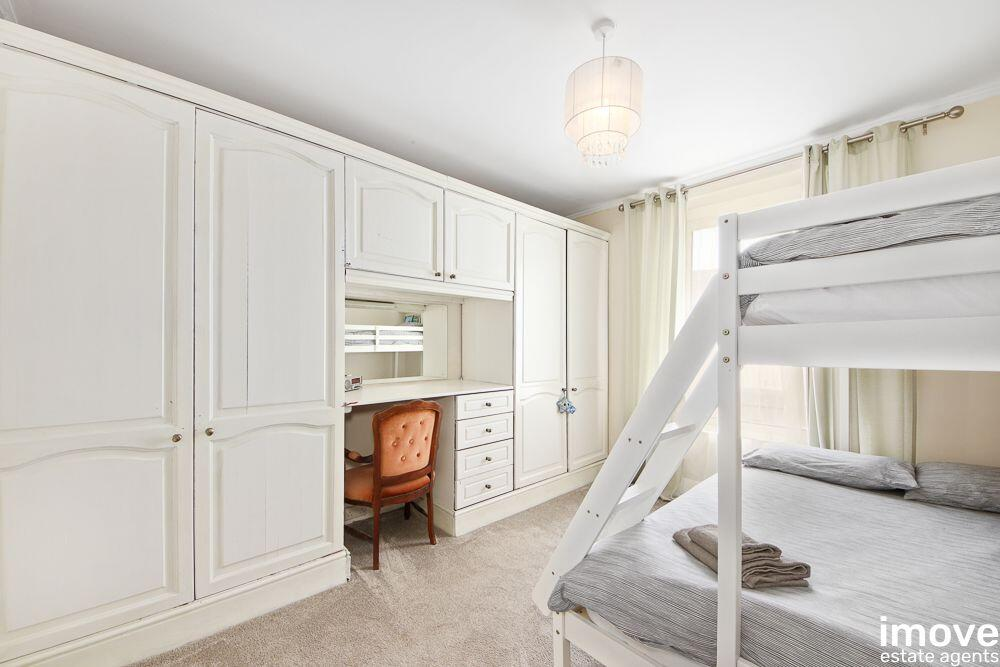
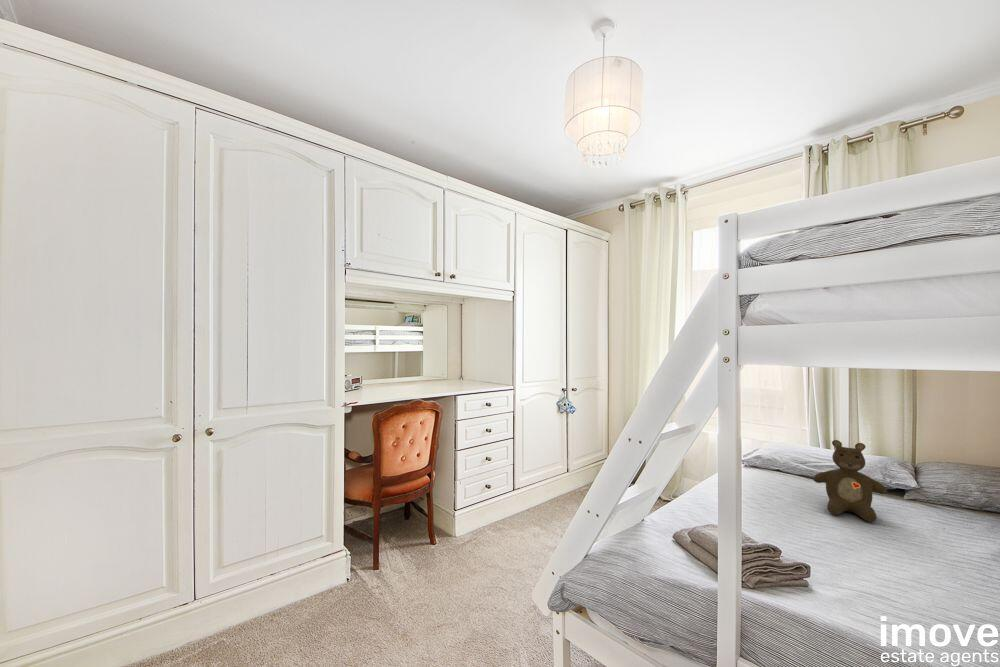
+ teddy bear [812,439,888,523]
